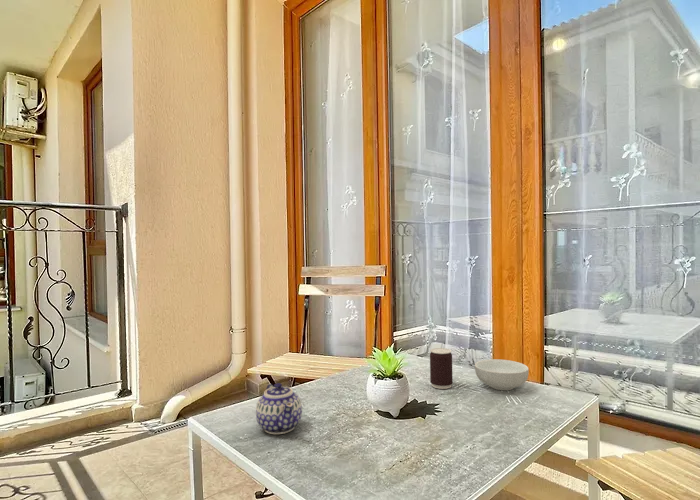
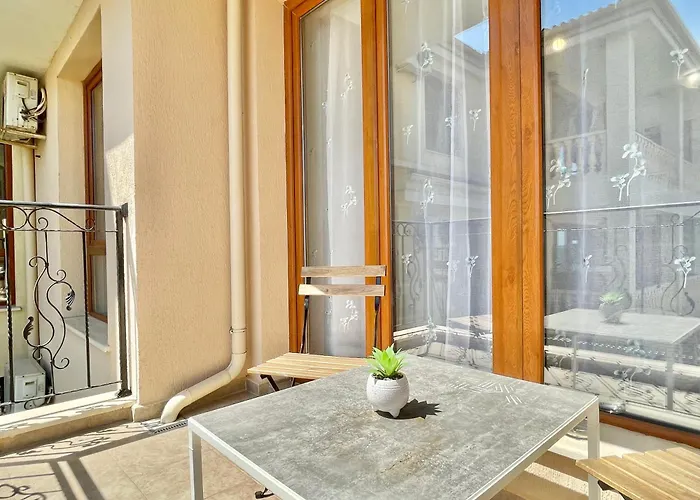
- cereal bowl [474,358,530,391]
- beverage can [429,347,454,390]
- teapot [255,382,303,435]
